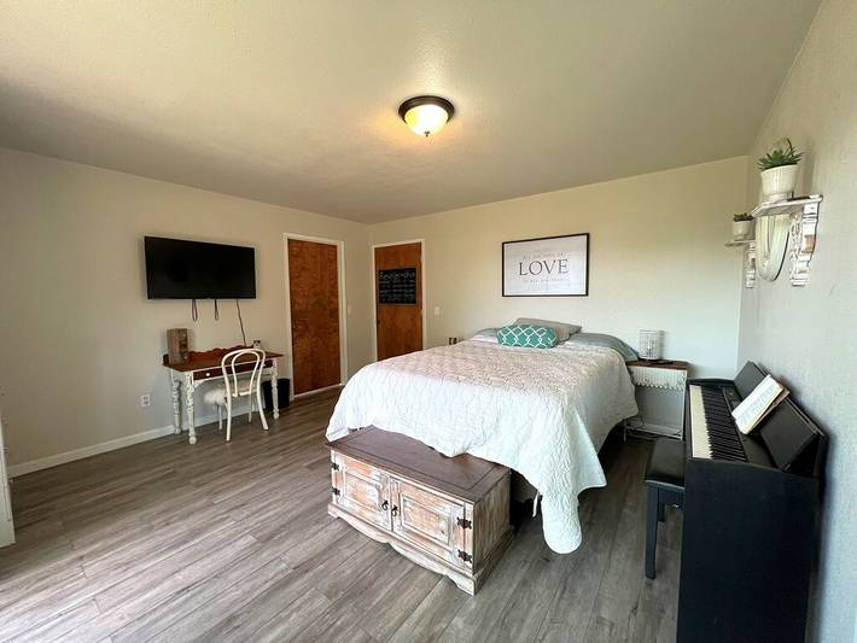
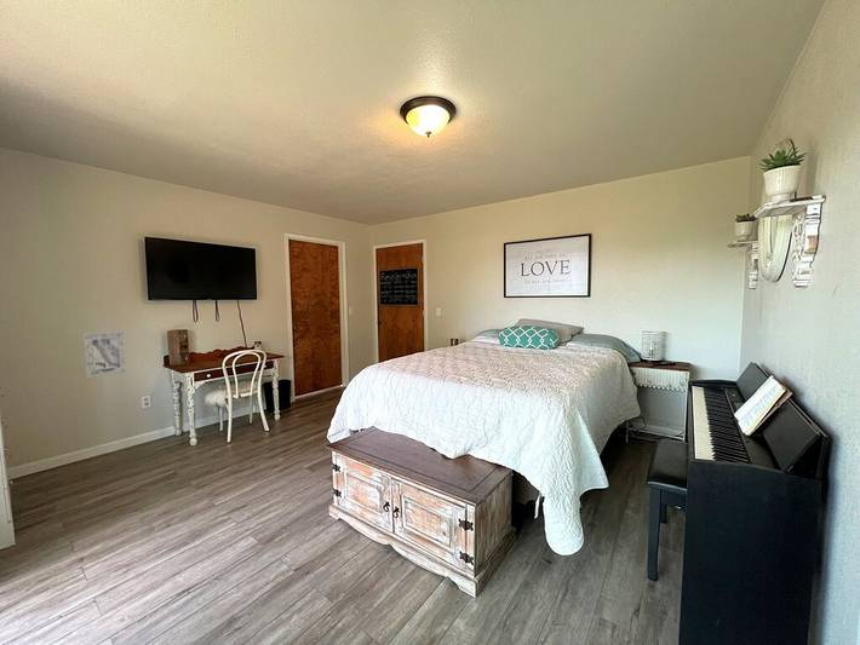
+ wall art [82,330,127,380]
